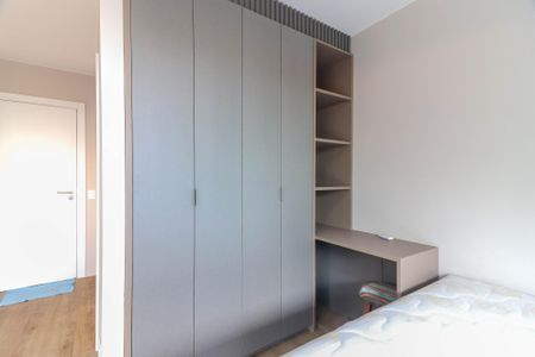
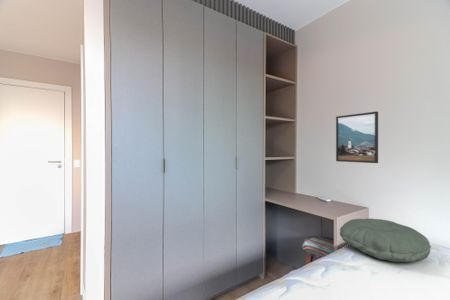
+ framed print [335,111,379,164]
+ pillow [339,218,432,263]
